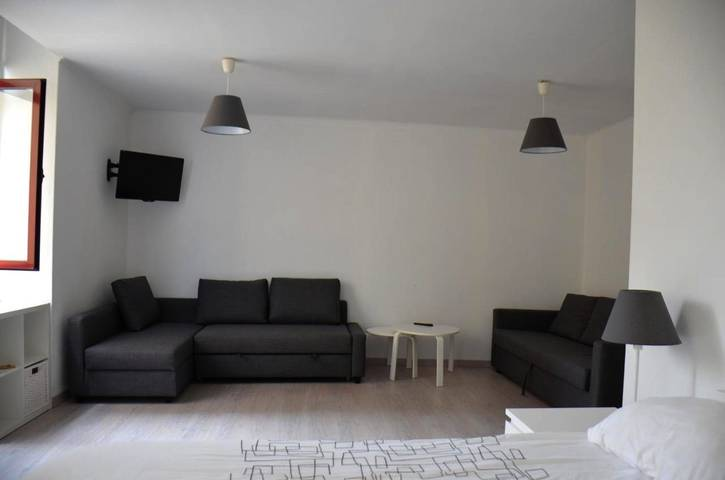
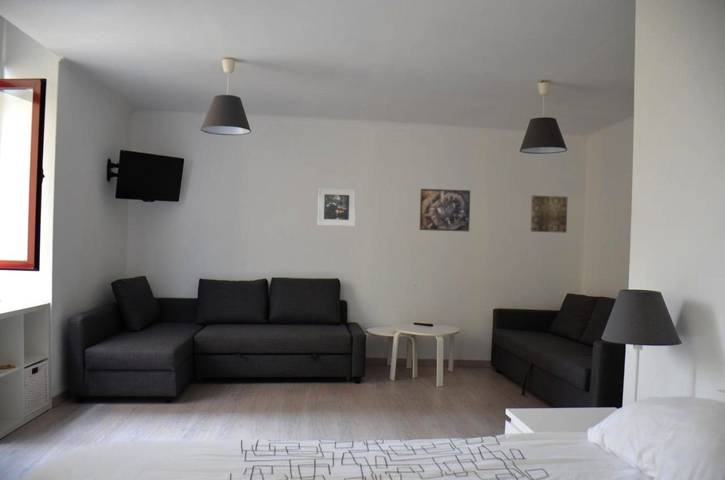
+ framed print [316,187,357,227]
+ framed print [419,188,471,232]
+ wall art [530,195,568,234]
